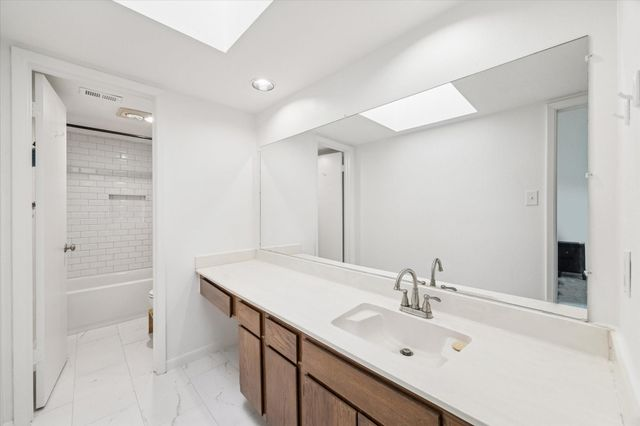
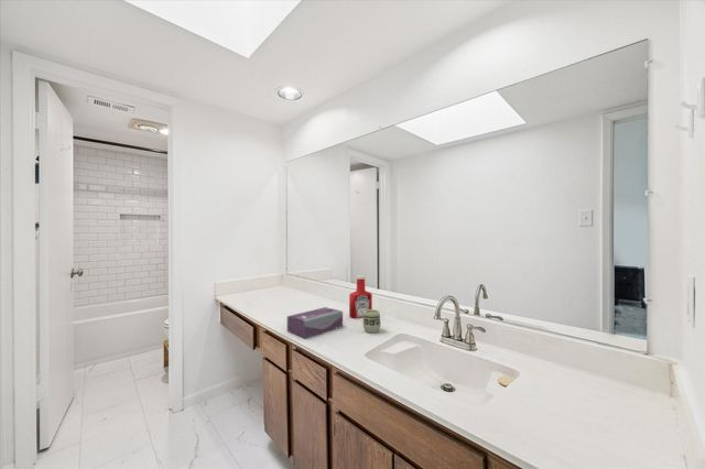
+ soap bottle [348,274,373,319]
+ cup [361,308,382,334]
+ tissue box [286,306,344,339]
